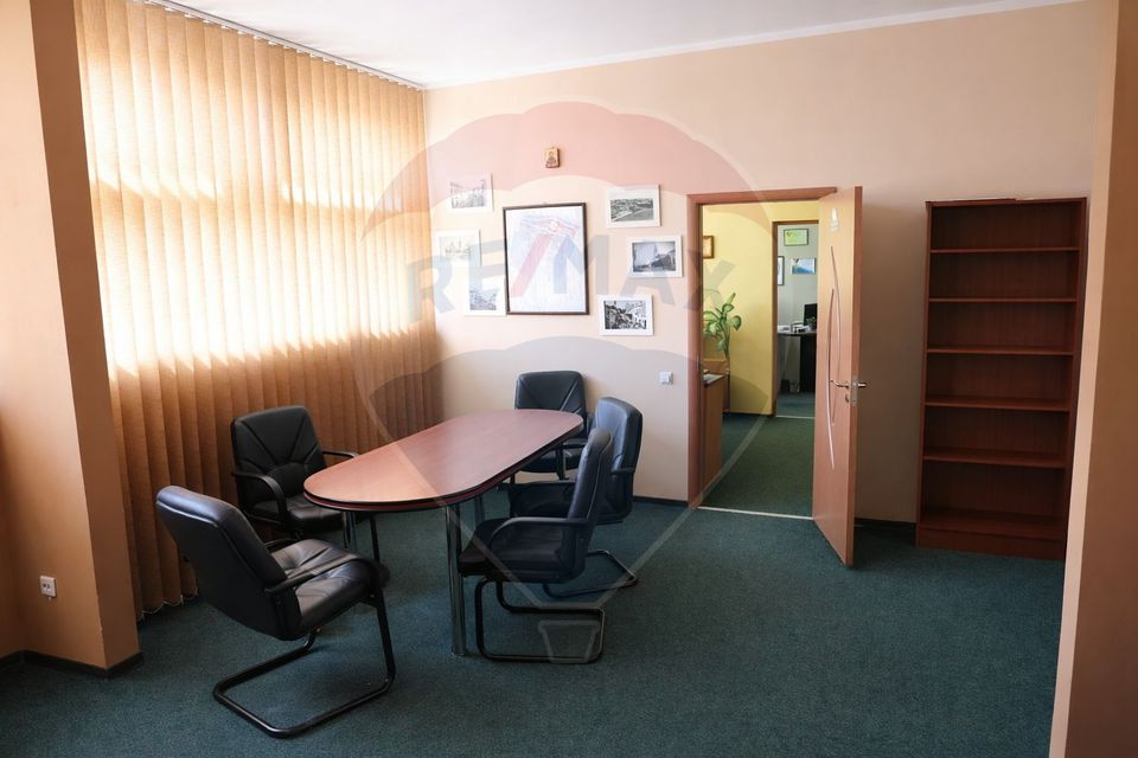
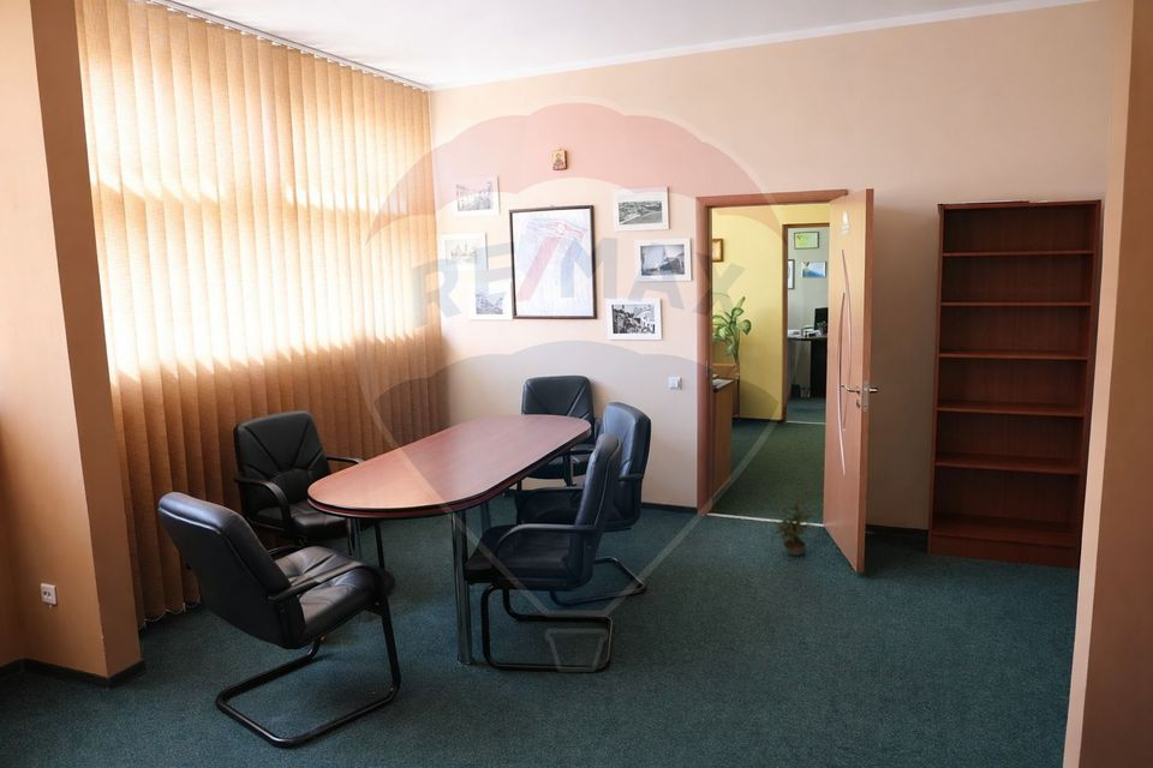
+ potted plant [769,490,826,557]
